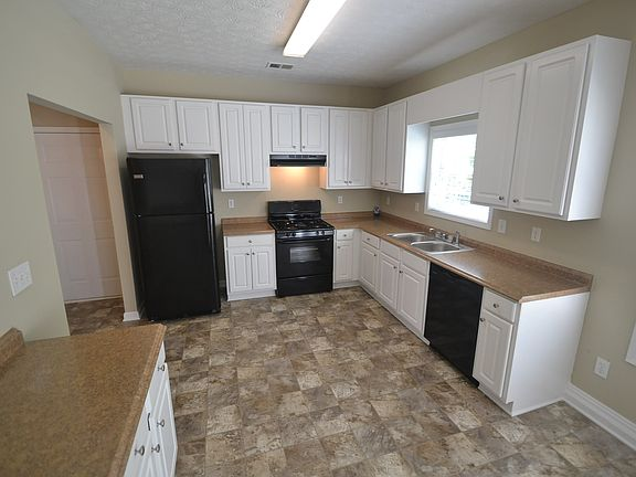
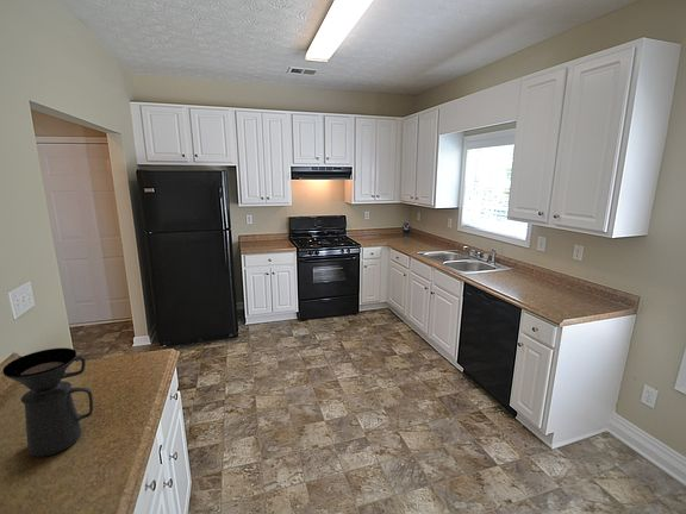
+ coffee maker [1,346,94,458]
